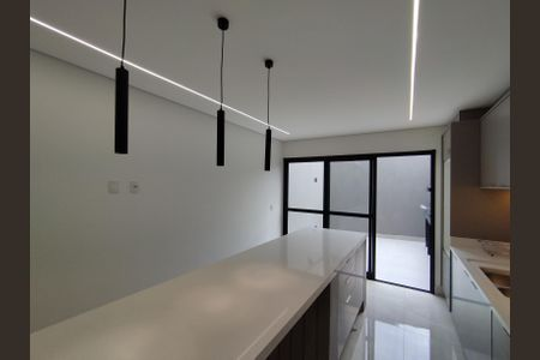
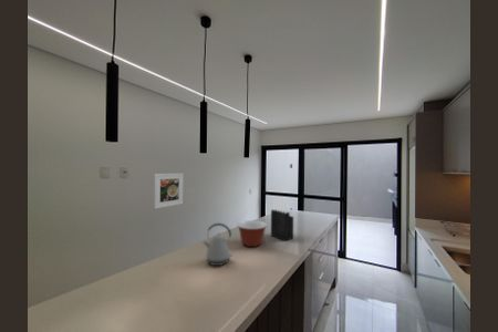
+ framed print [153,173,185,210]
+ knife block [270,196,294,242]
+ kettle [201,222,234,267]
+ mixing bowl [236,219,269,248]
